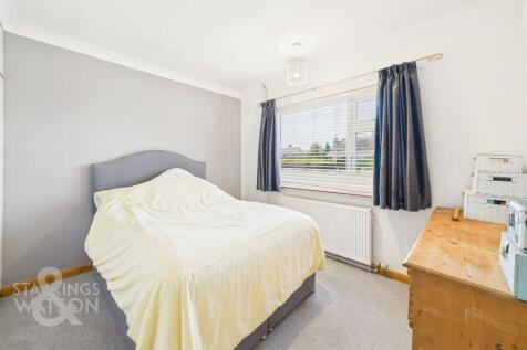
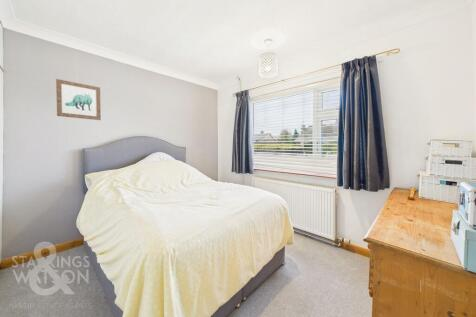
+ wall art [55,78,102,121]
